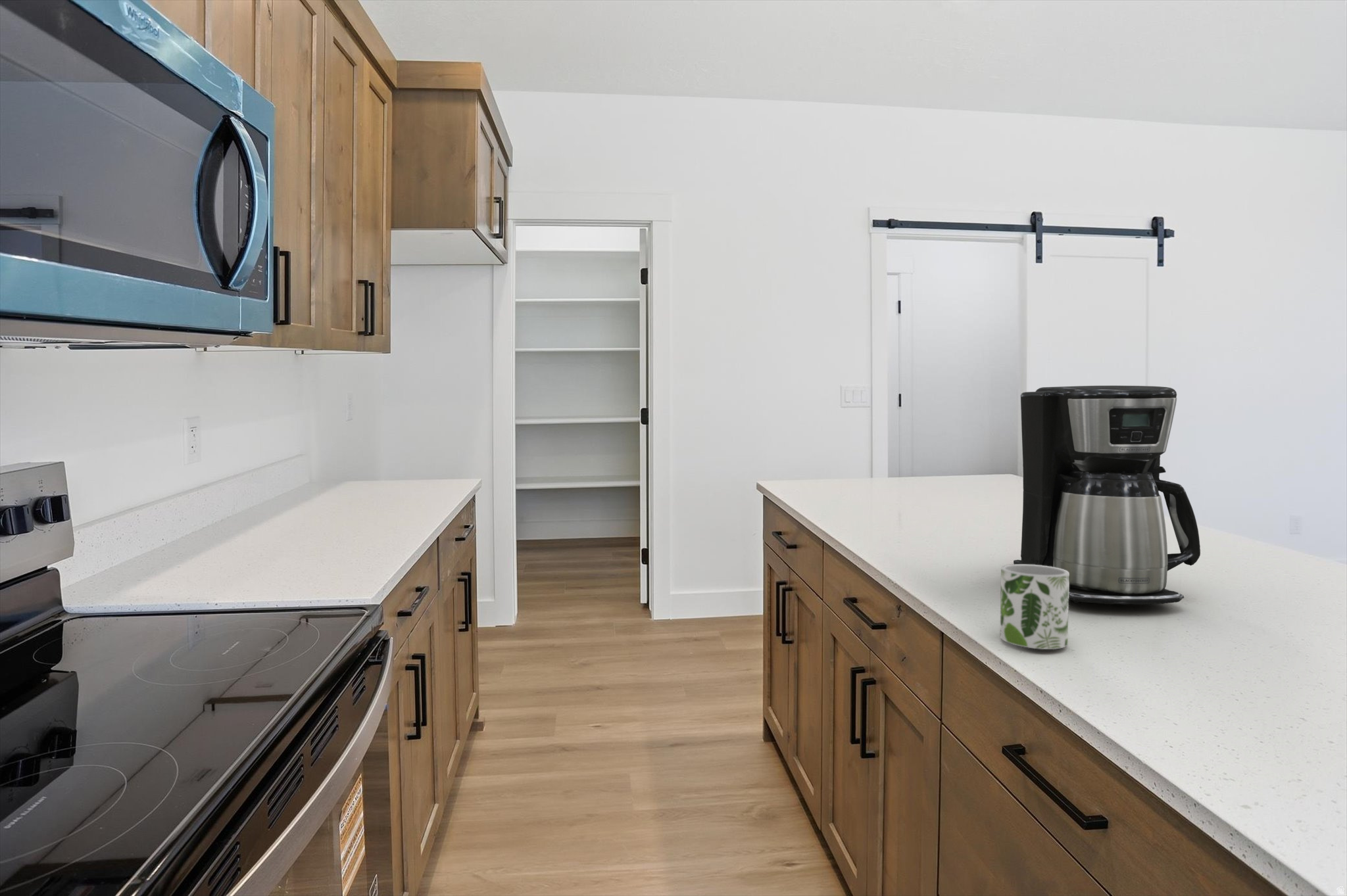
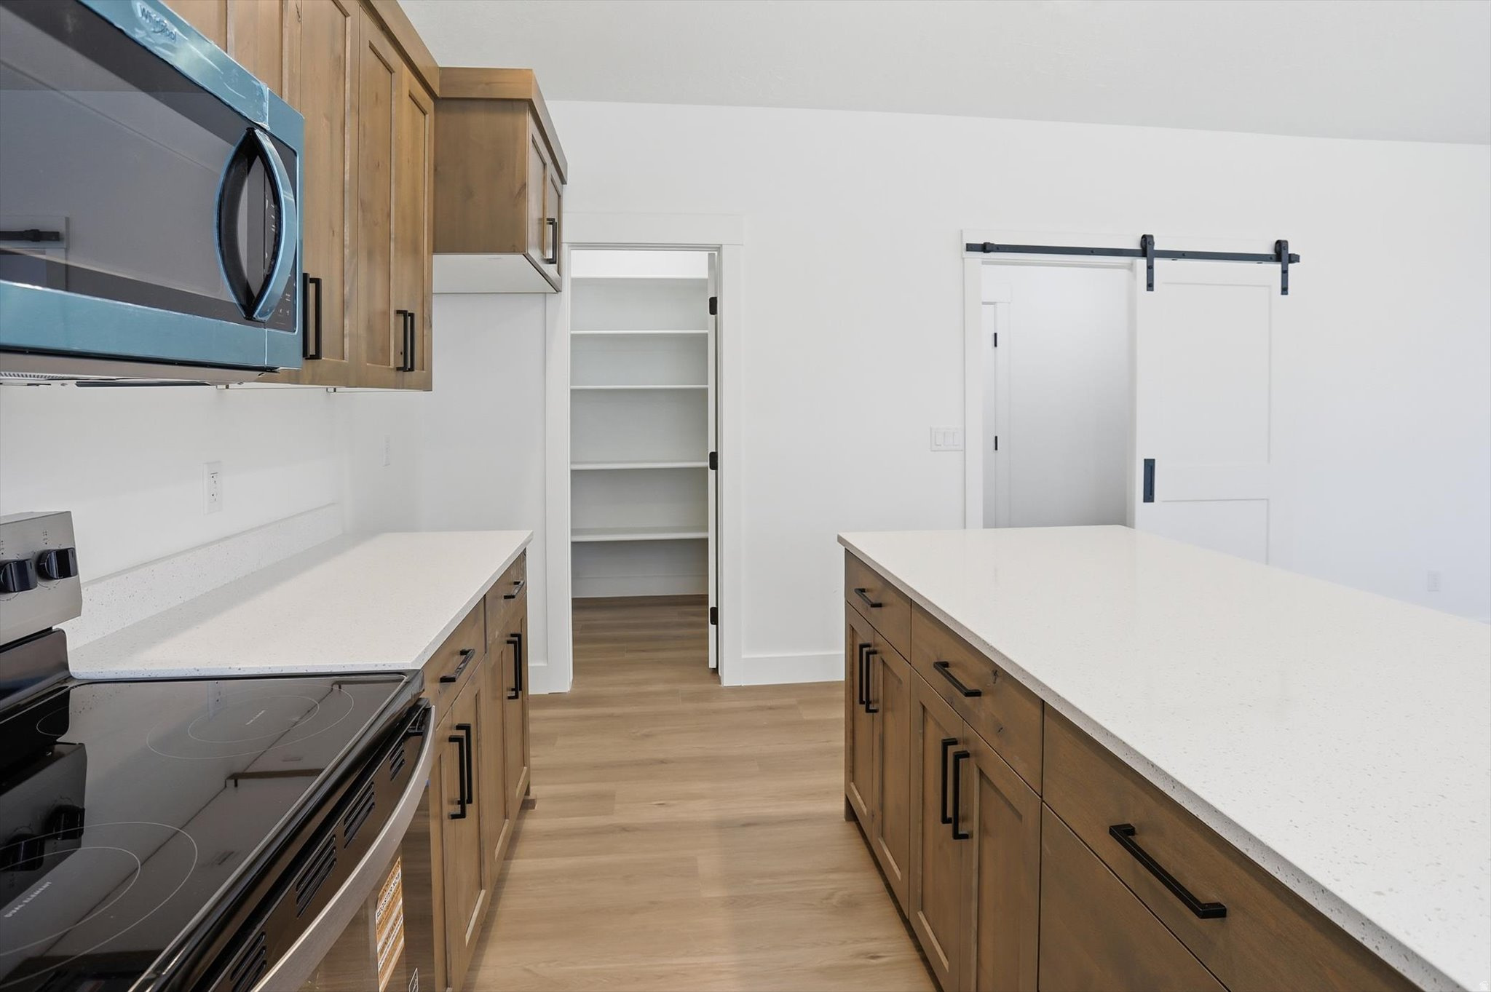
- mug [1000,564,1069,650]
- coffee maker [1013,385,1201,605]
